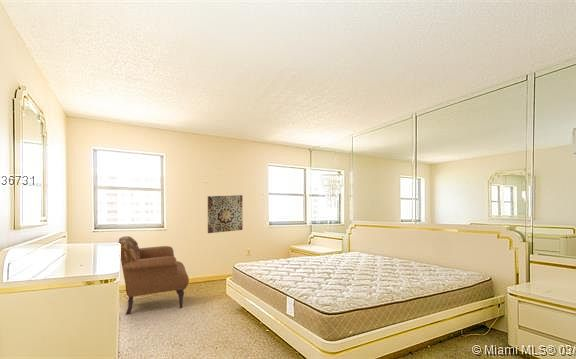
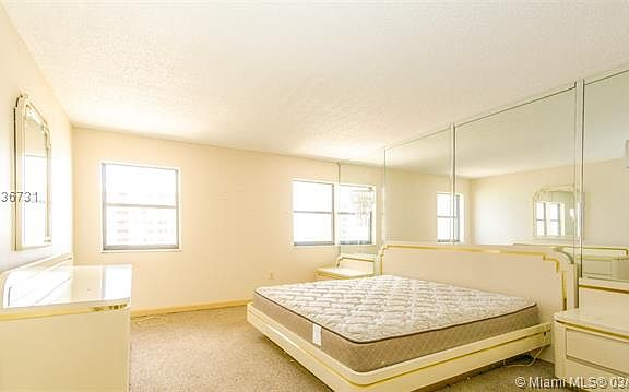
- armchair [117,235,190,316]
- wall art [207,194,244,234]
